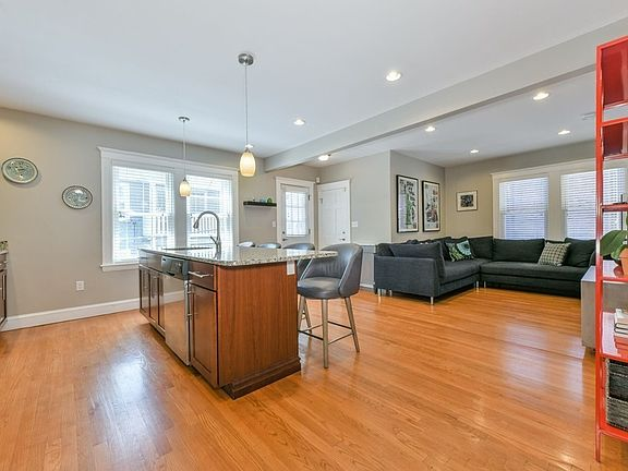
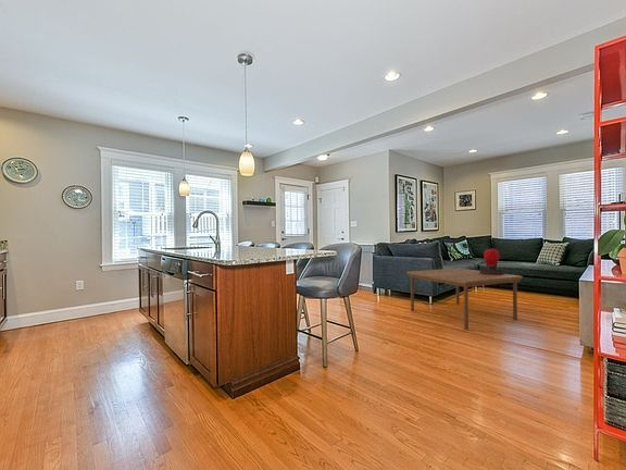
+ decorative sculpture [478,248,505,275]
+ coffee table [406,268,524,331]
